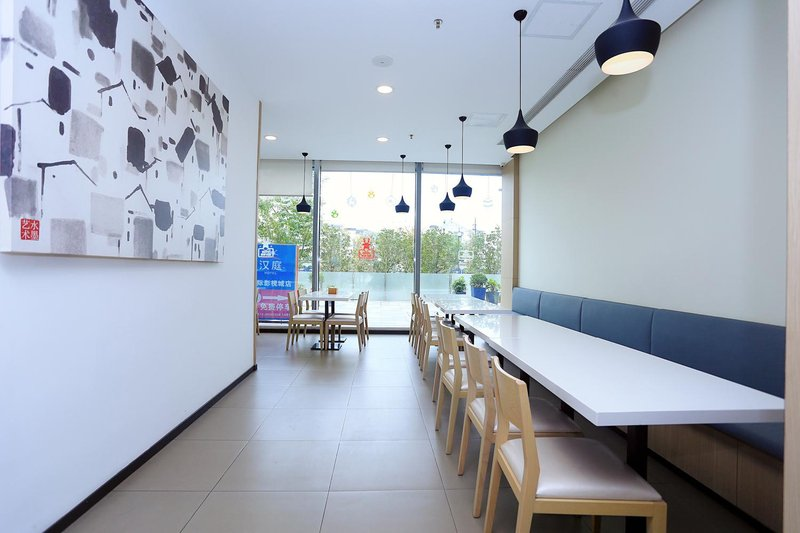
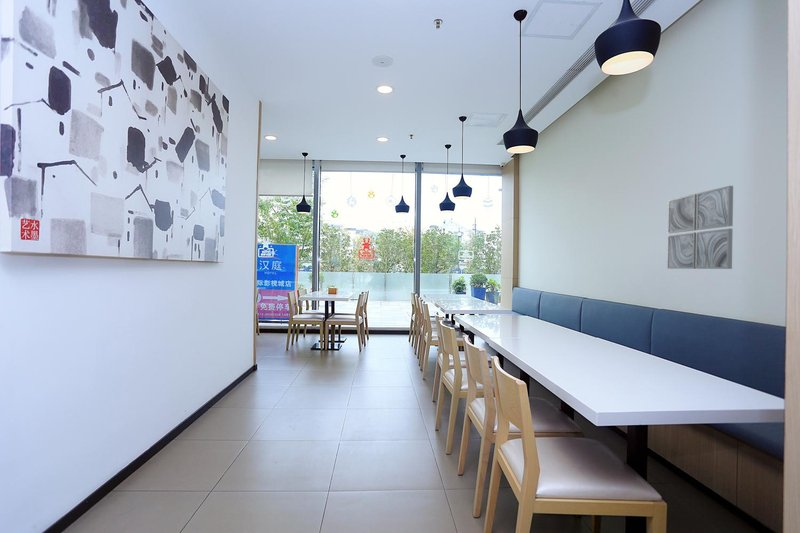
+ wall art [666,185,734,270]
